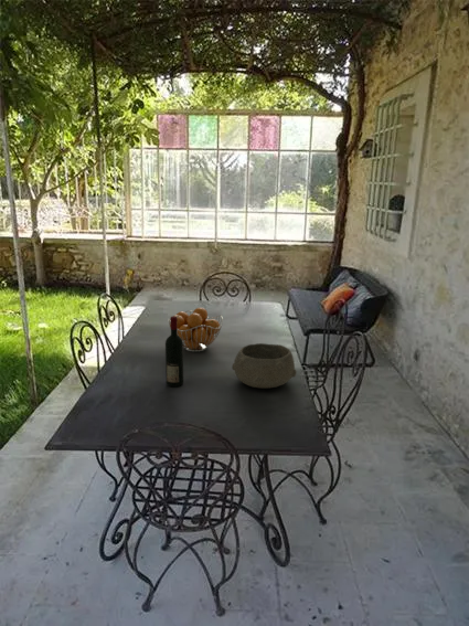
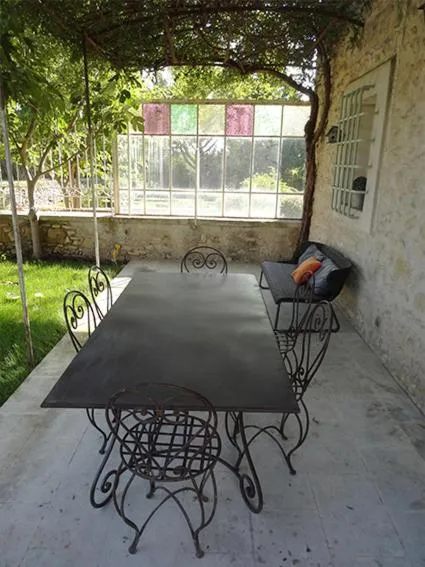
- fruit basket [167,307,224,353]
- alcohol [164,316,184,388]
- bowl [231,342,298,390]
